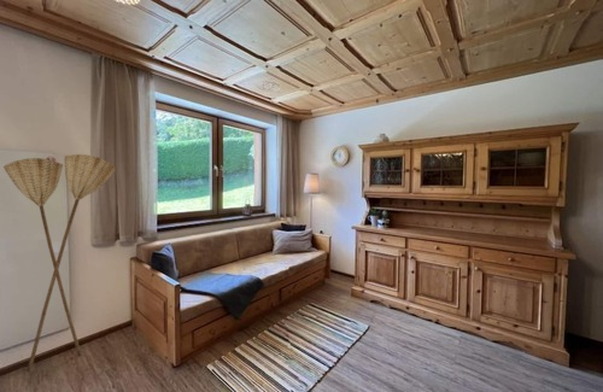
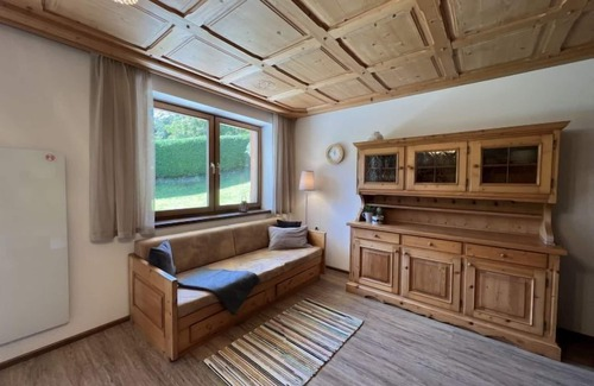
- floor lamp [2,153,117,373]
